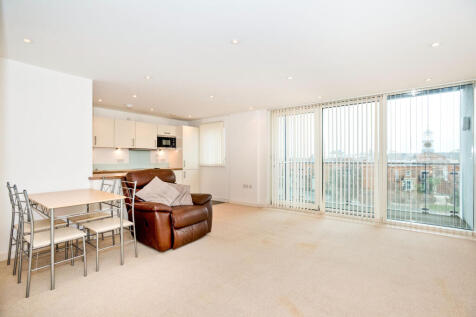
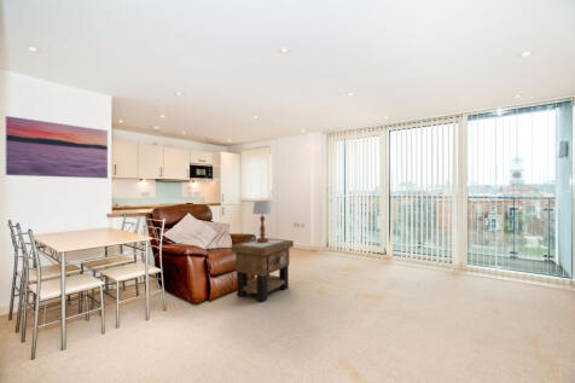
+ table lamp [251,201,273,243]
+ side table [230,237,295,303]
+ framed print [4,115,109,180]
